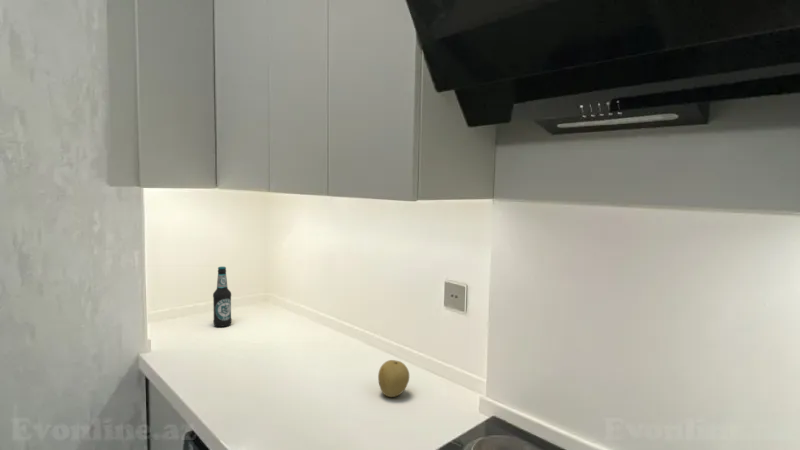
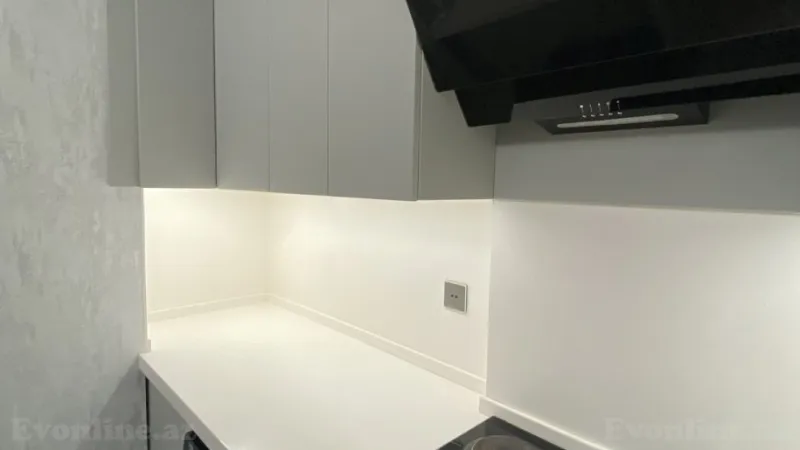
- bottle [212,266,233,328]
- fruit [377,359,410,398]
